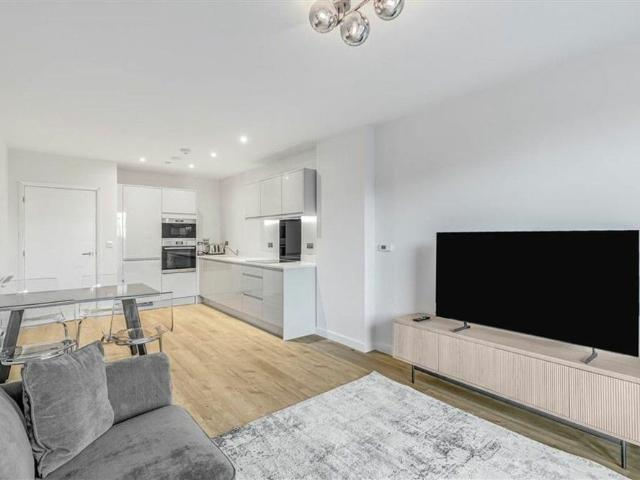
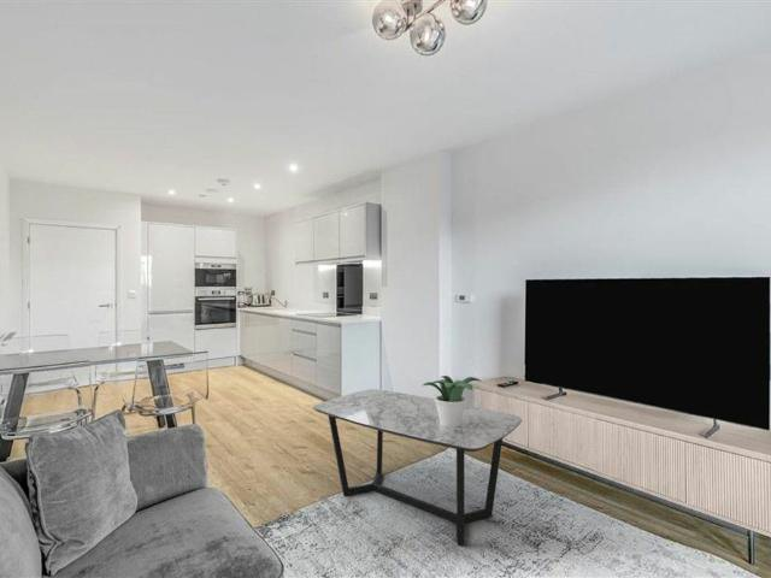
+ potted plant [422,374,482,427]
+ coffee table [312,388,523,547]
